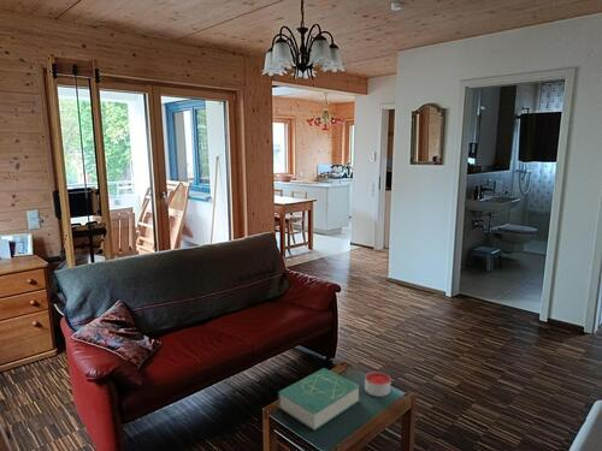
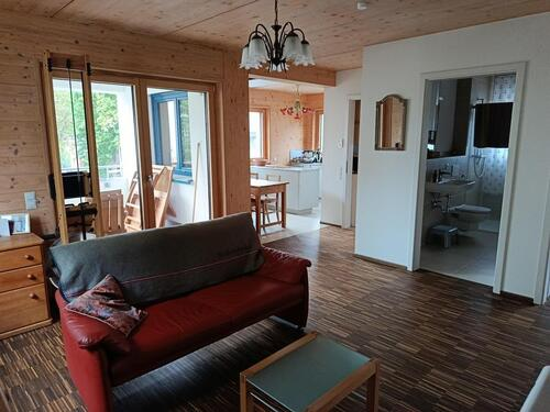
- book [277,367,361,432]
- candle [364,370,391,398]
